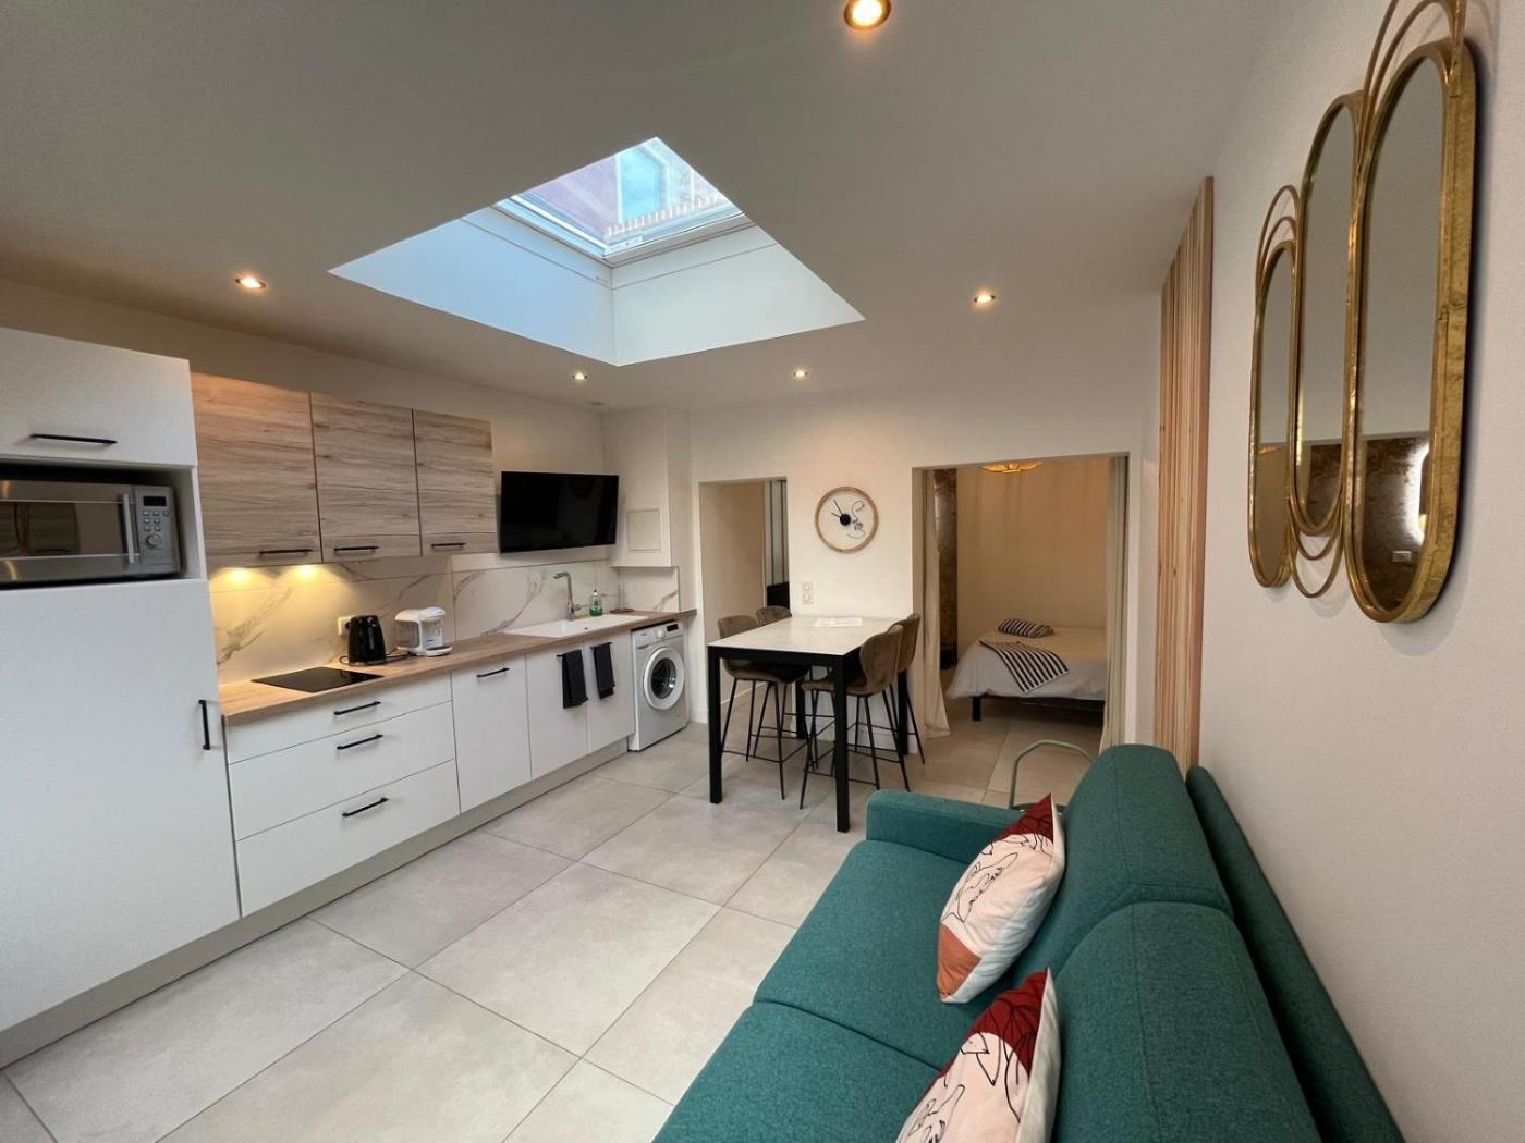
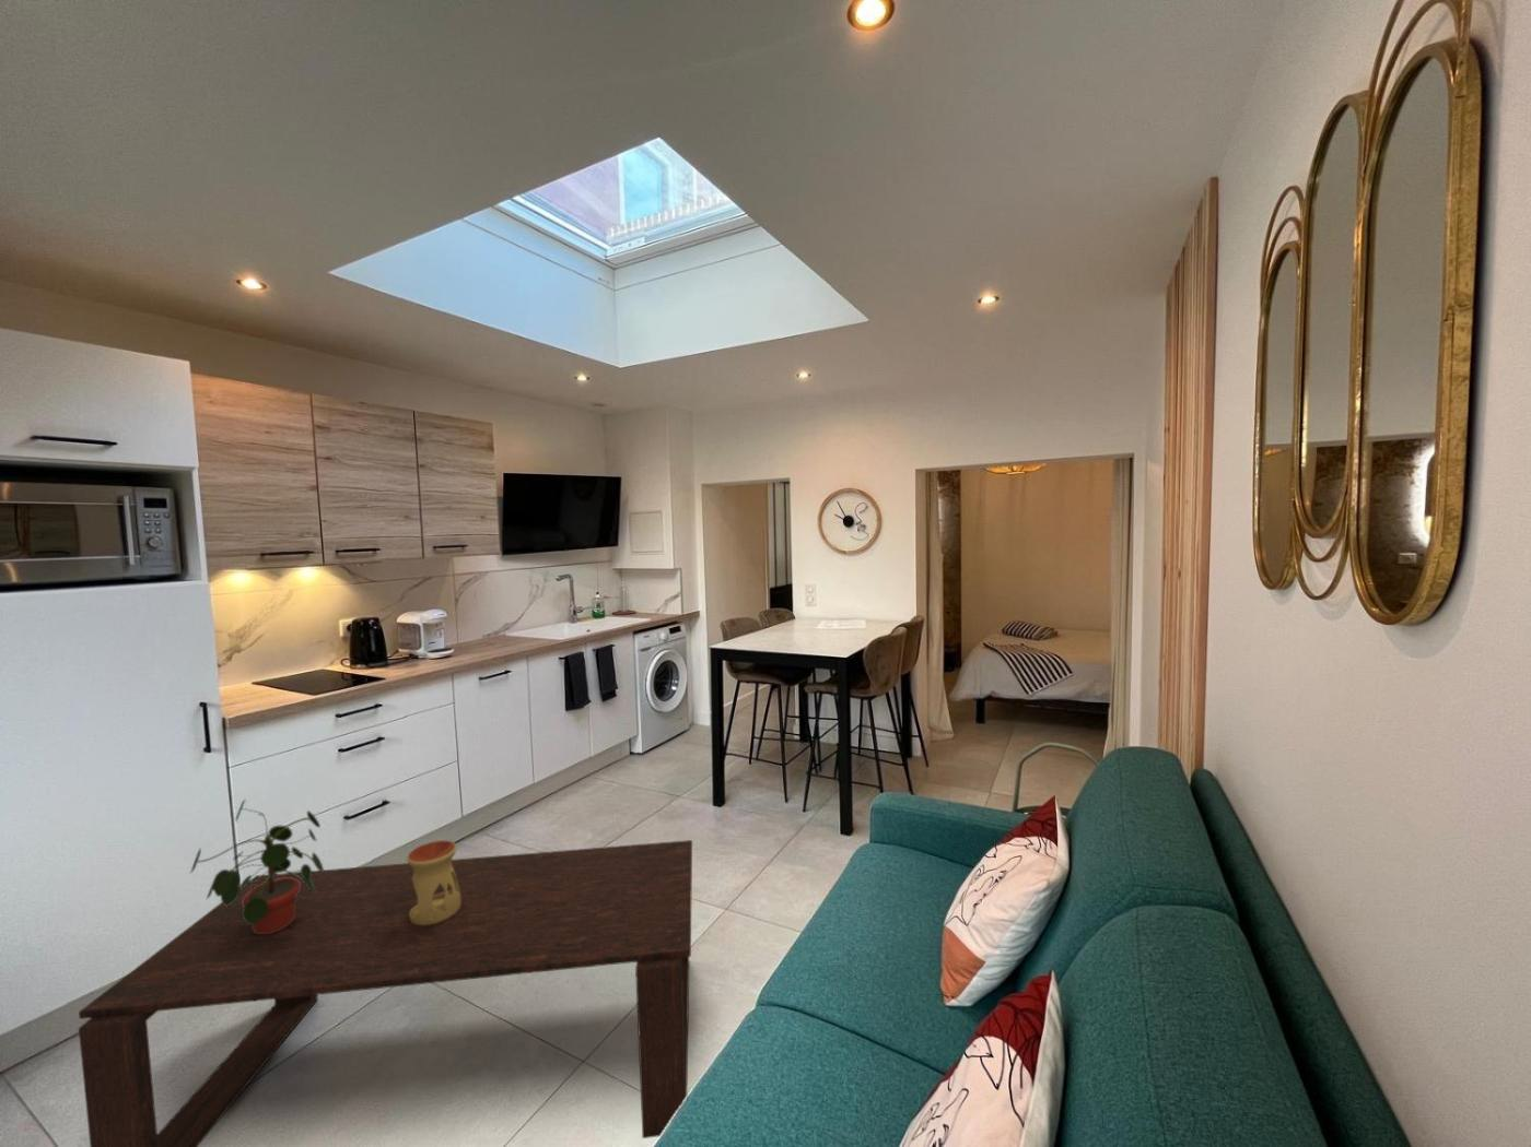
+ potted plant [189,798,324,934]
+ coffee table [77,839,693,1147]
+ oil burner [406,840,461,925]
